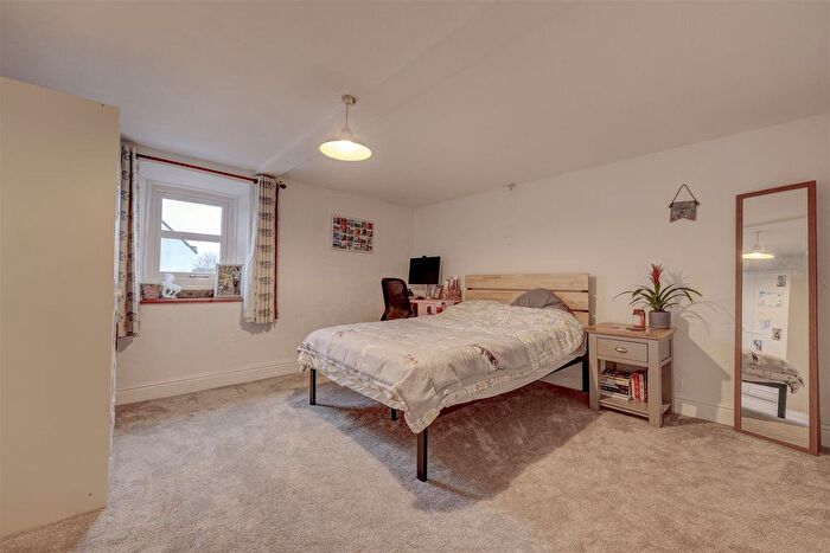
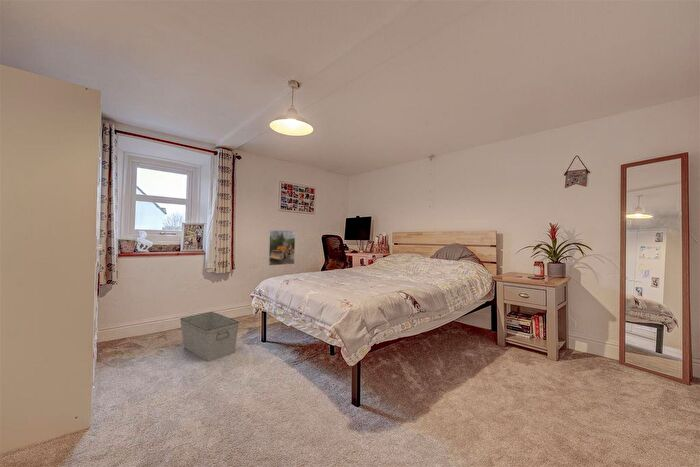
+ storage bin [179,311,240,362]
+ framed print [267,229,296,267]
